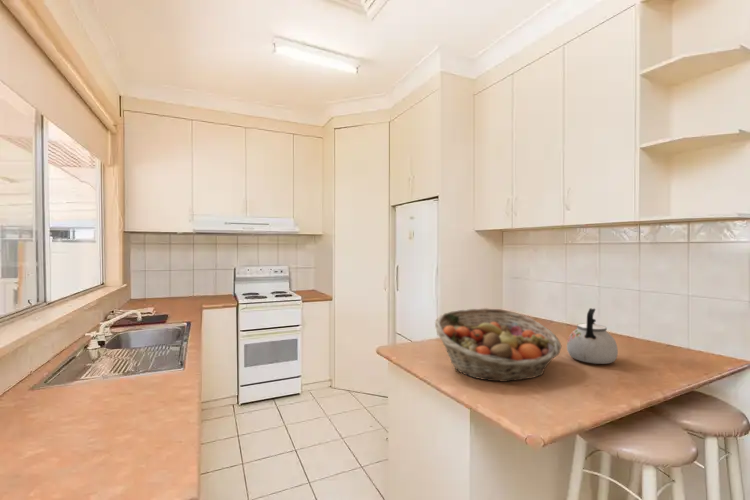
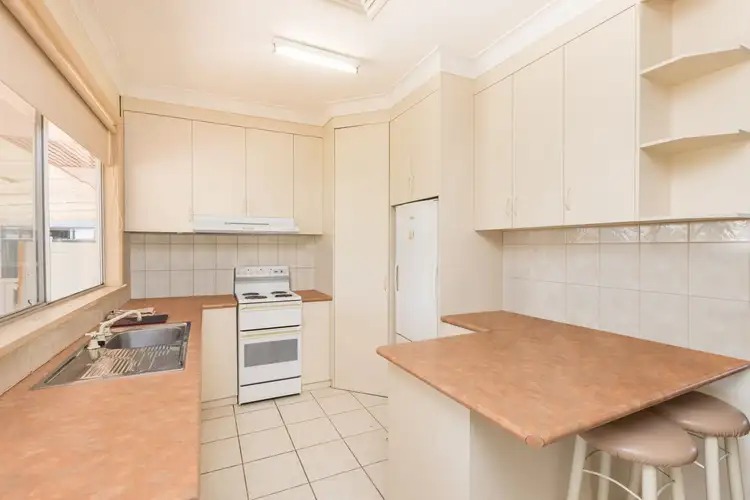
- fruit basket [434,307,563,383]
- kettle [566,307,619,365]
